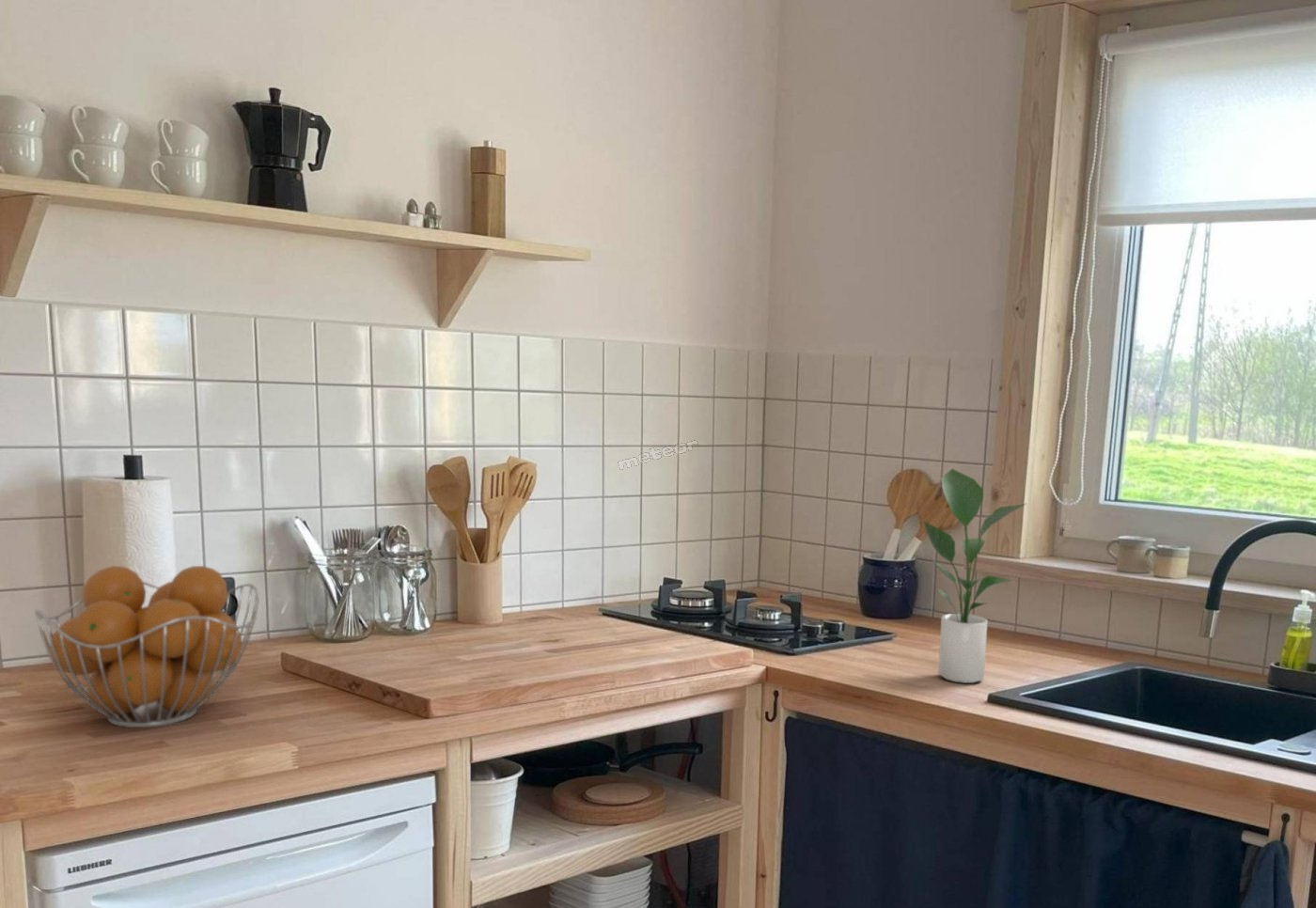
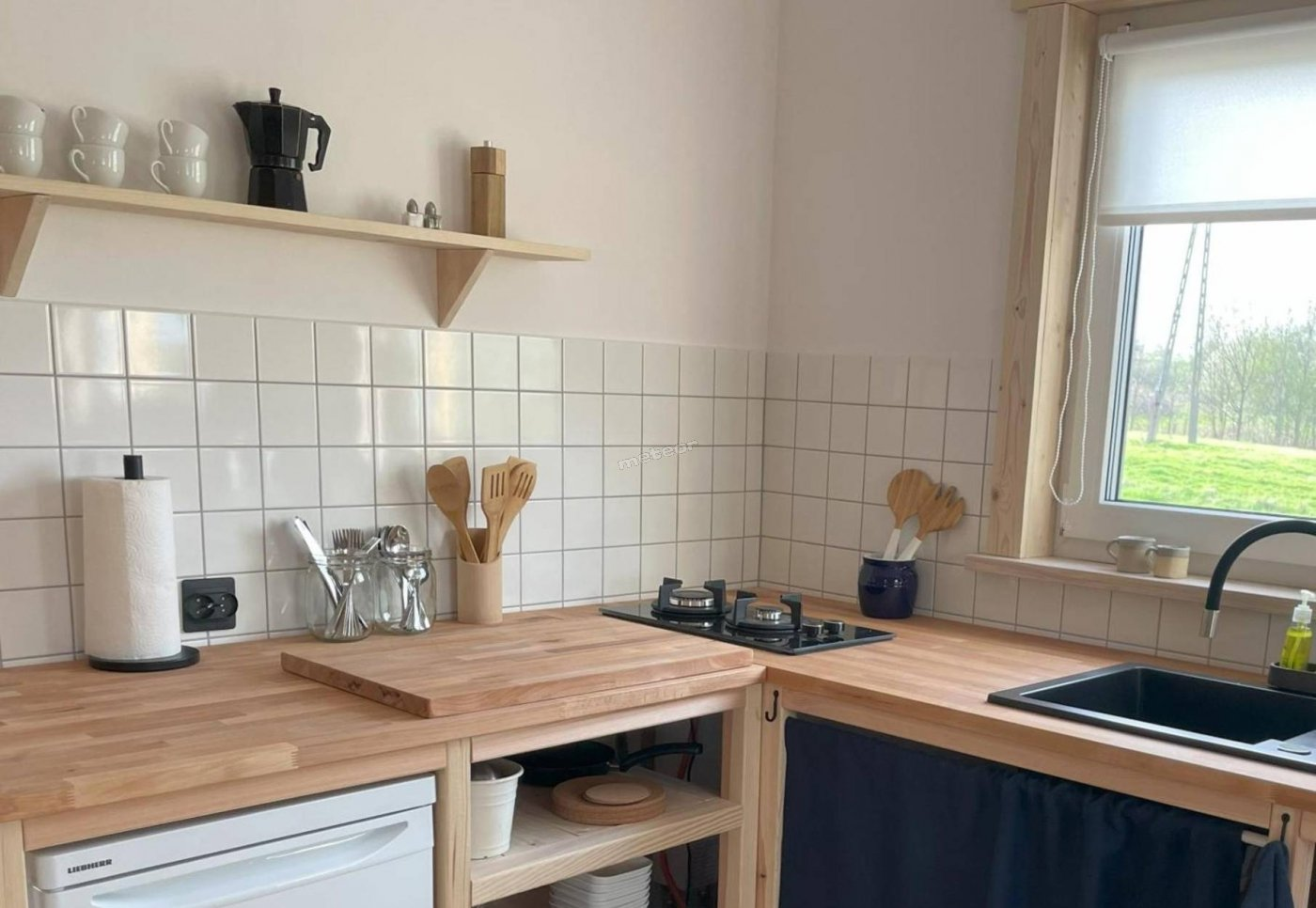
- fruit basket [34,565,260,728]
- potted plant [923,468,1026,684]
